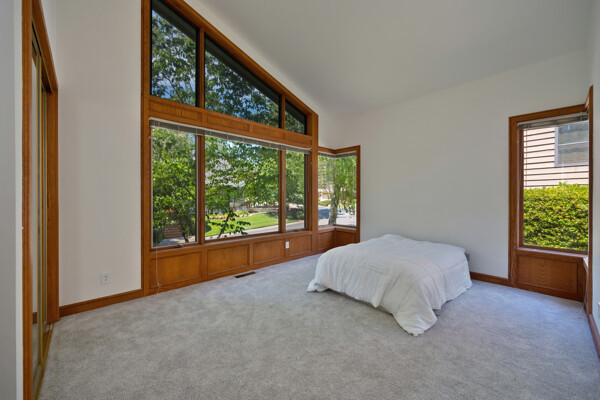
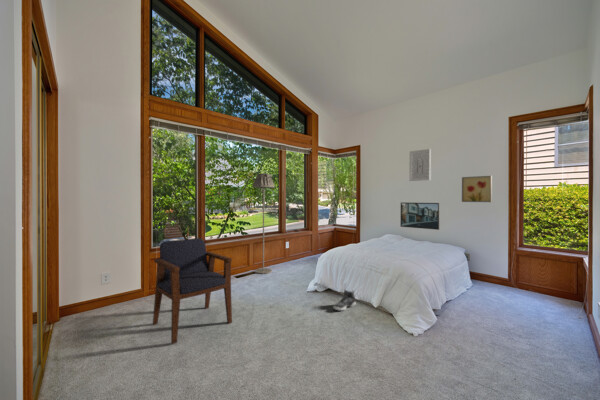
+ armchair [152,237,233,345]
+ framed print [400,201,441,231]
+ wall art [461,175,493,203]
+ floor lamp [252,172,275,275]
+ sneaker [332,289,357,312]
+ wall art [408,148,432,182]
